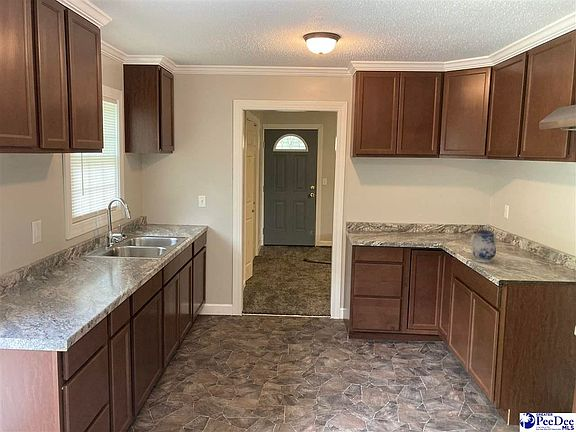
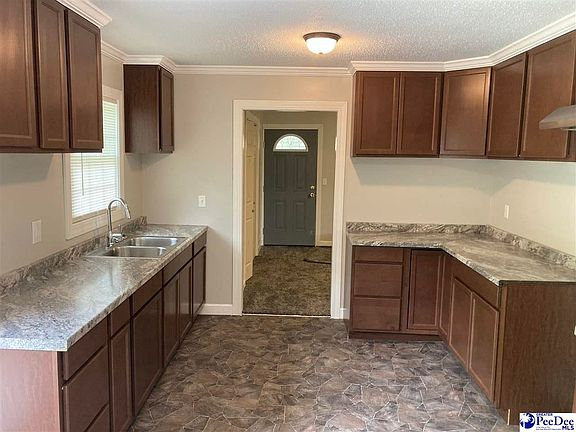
- teapot [470,225,499,264]
